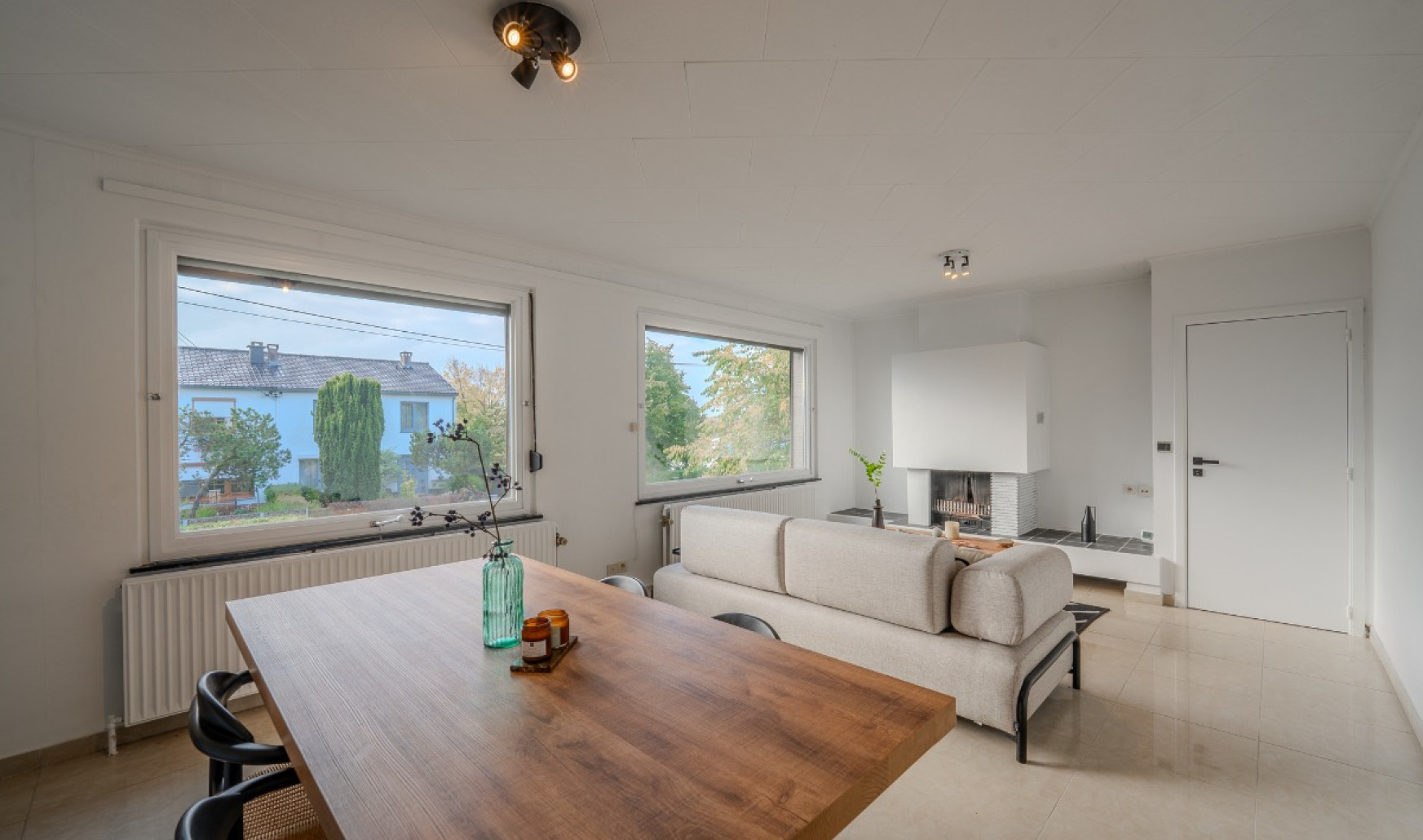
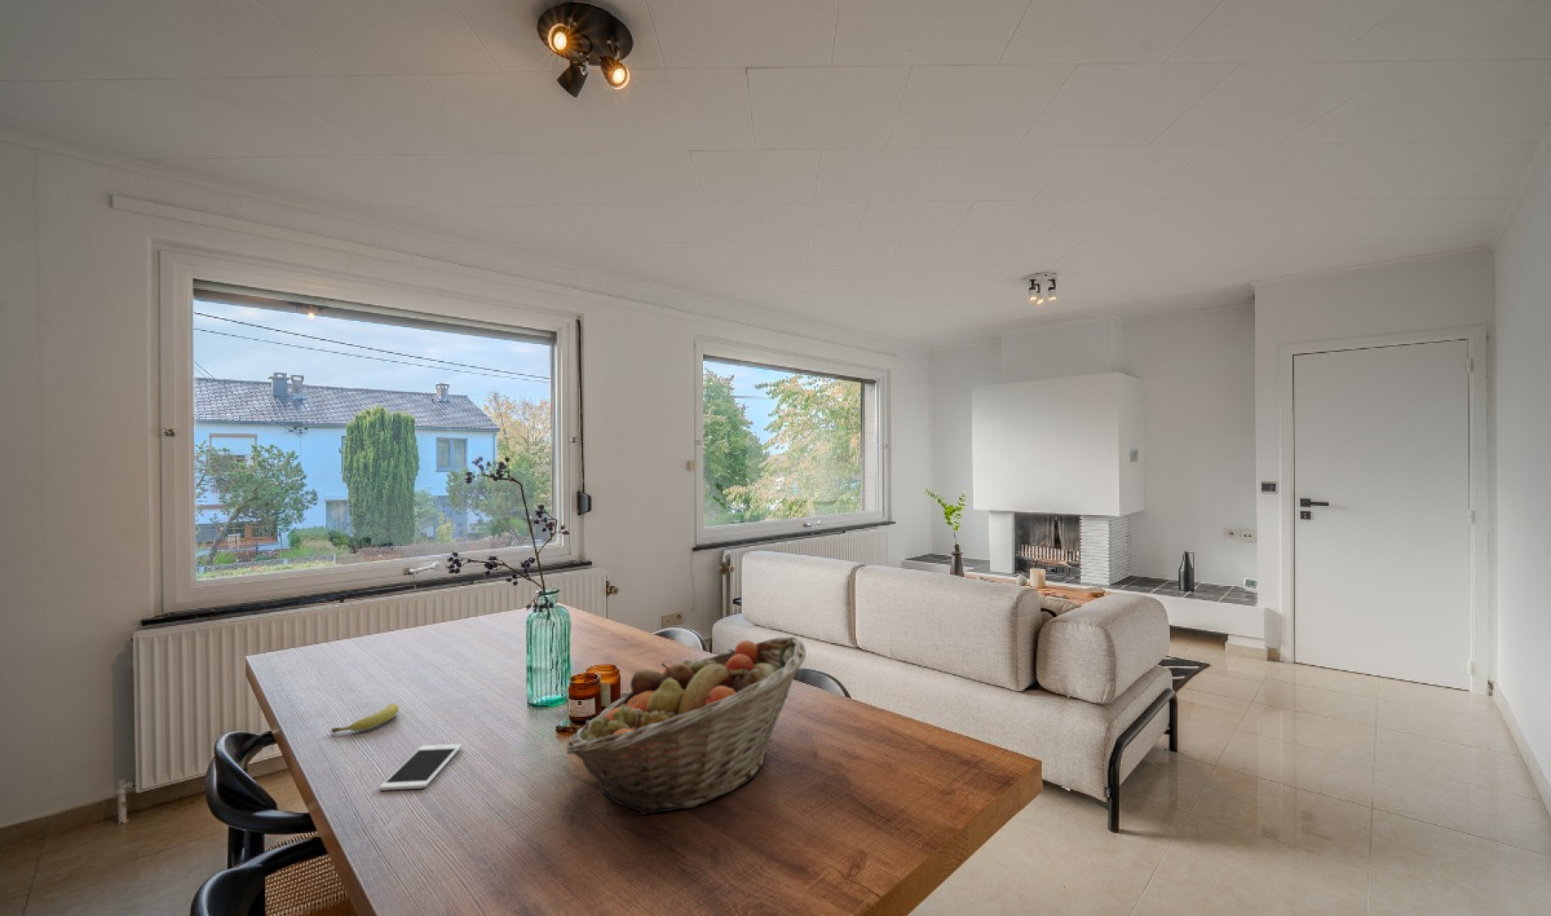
+ cell phone [378,744,463,792]
+ fruit basket [566,636,807,816]
+ fruit [330,702,400,735]
